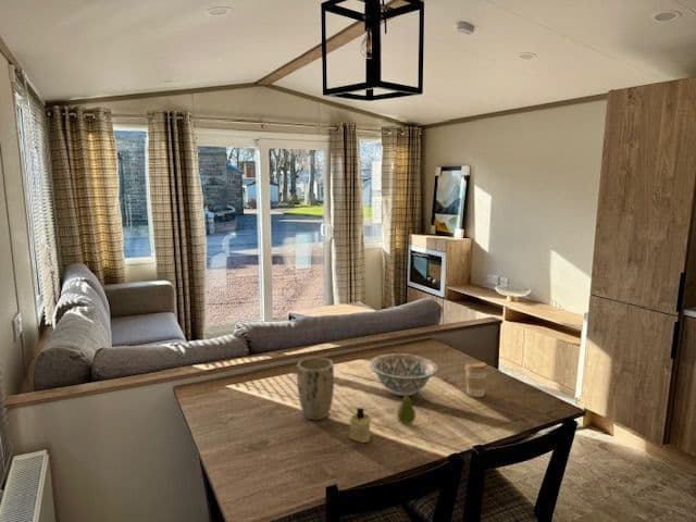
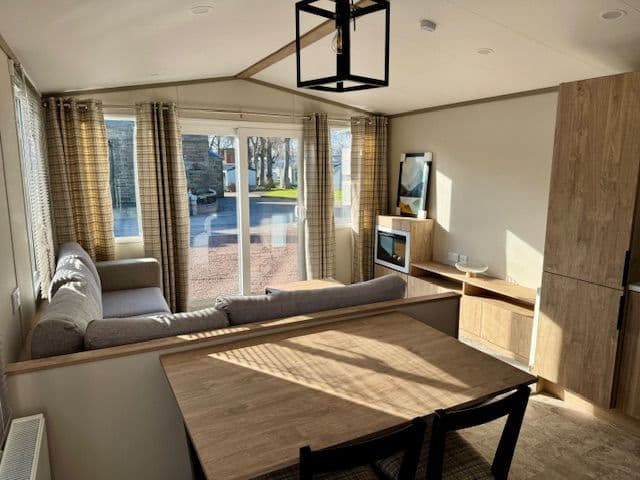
- fruit [396,391,417,425]
- candle [348,407,373,444]
- coffee cup [464,361,489,398]
- decorative bowl [369,353,438,397]
- plant pot [296,357,335,421]
